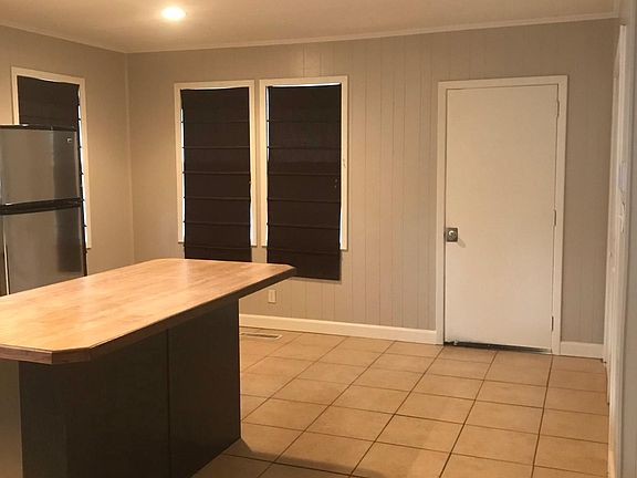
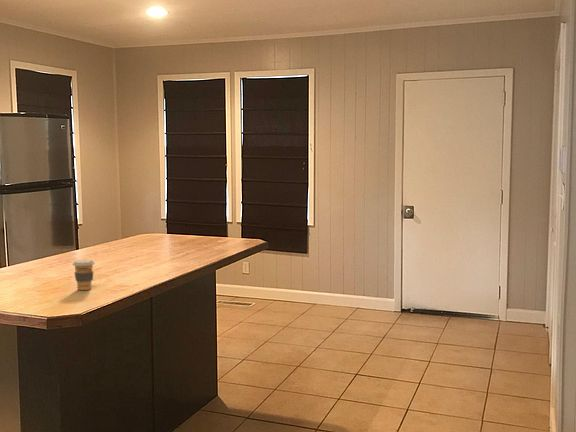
+ coffee cup [72,259,96,291]
